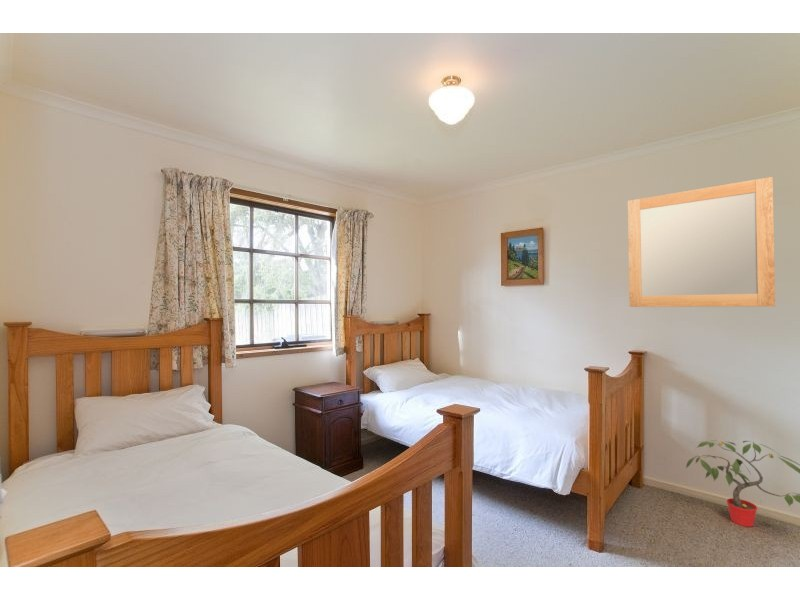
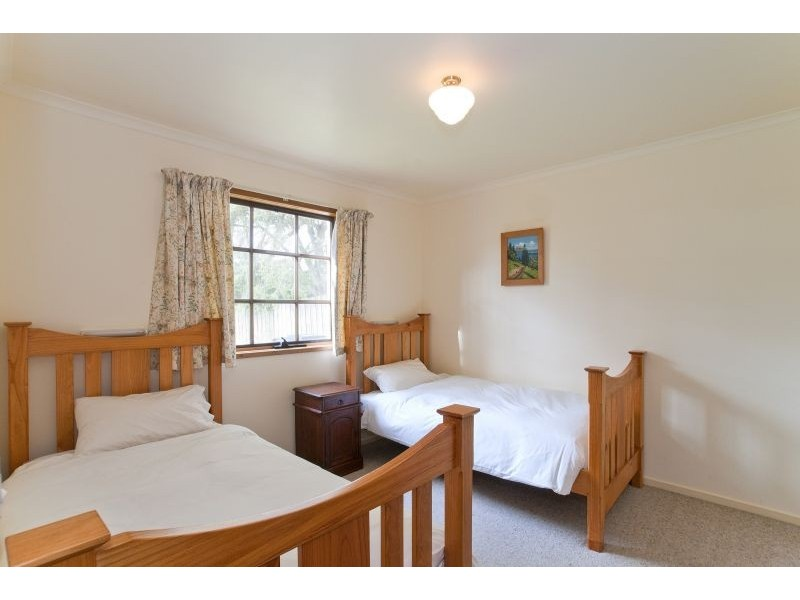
- potted plant [685,440,800,528]
- home mirror [627,176,776,308]
